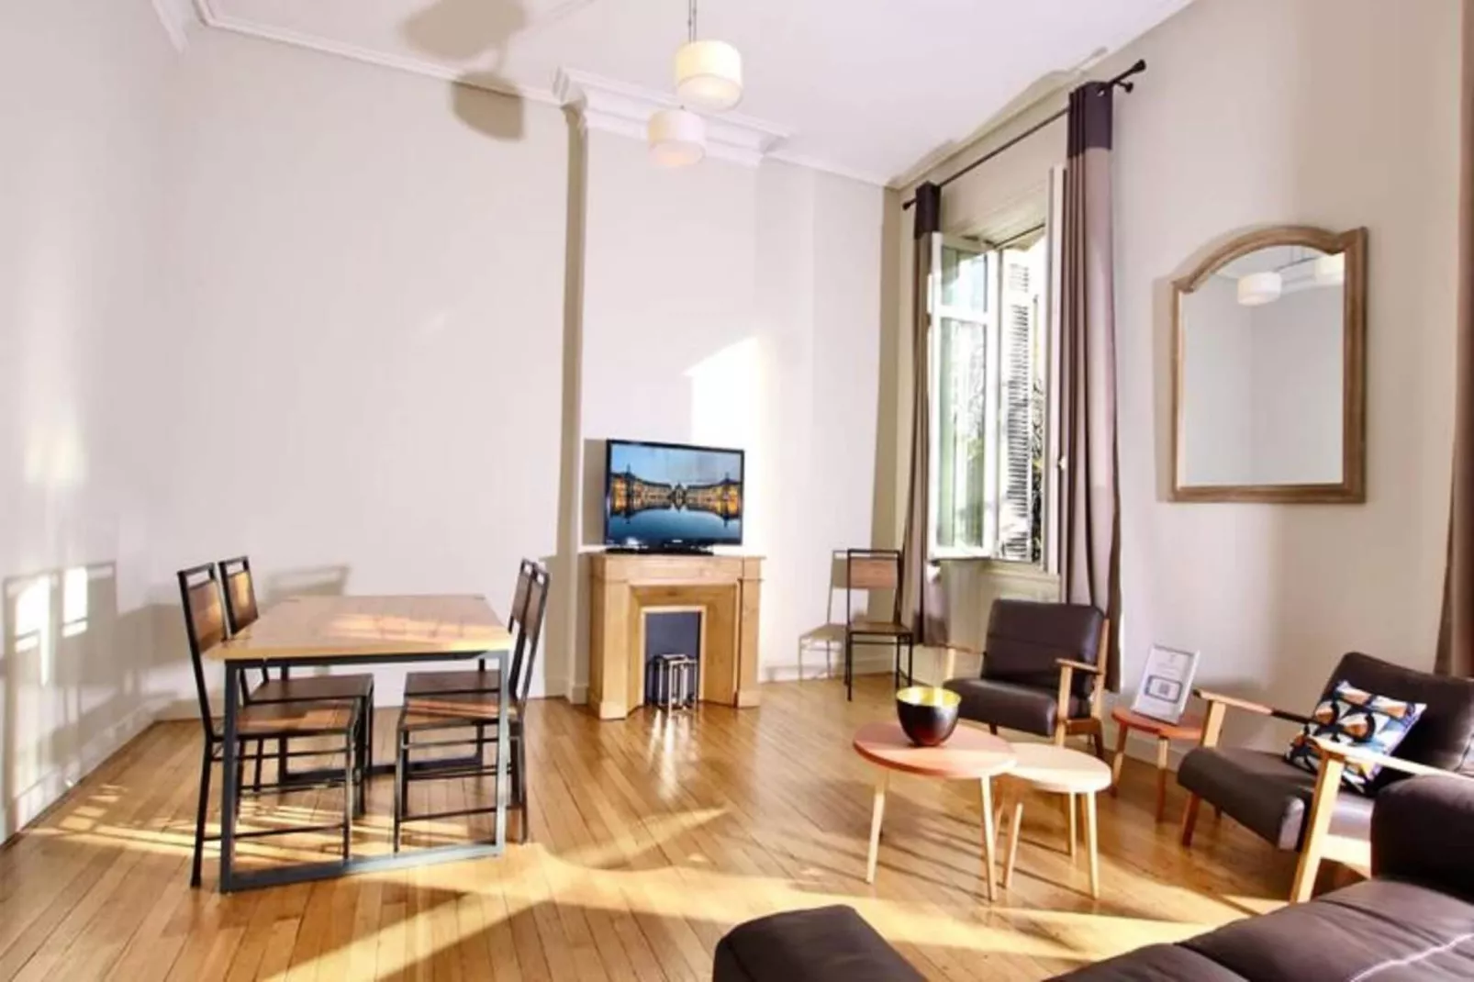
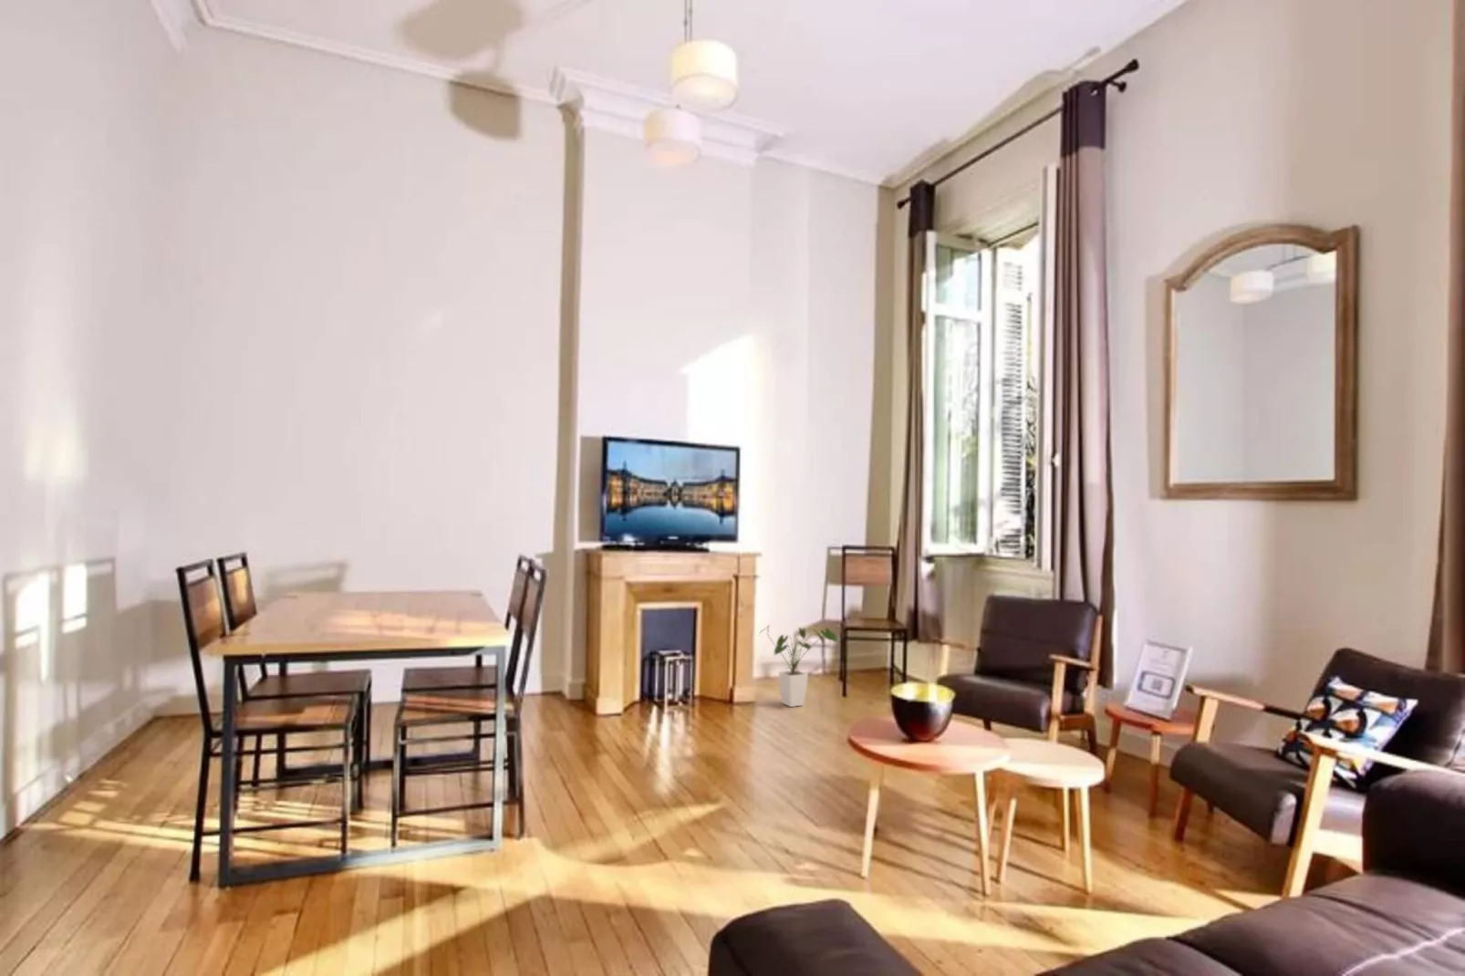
+ house plant [758,624,839,708]
